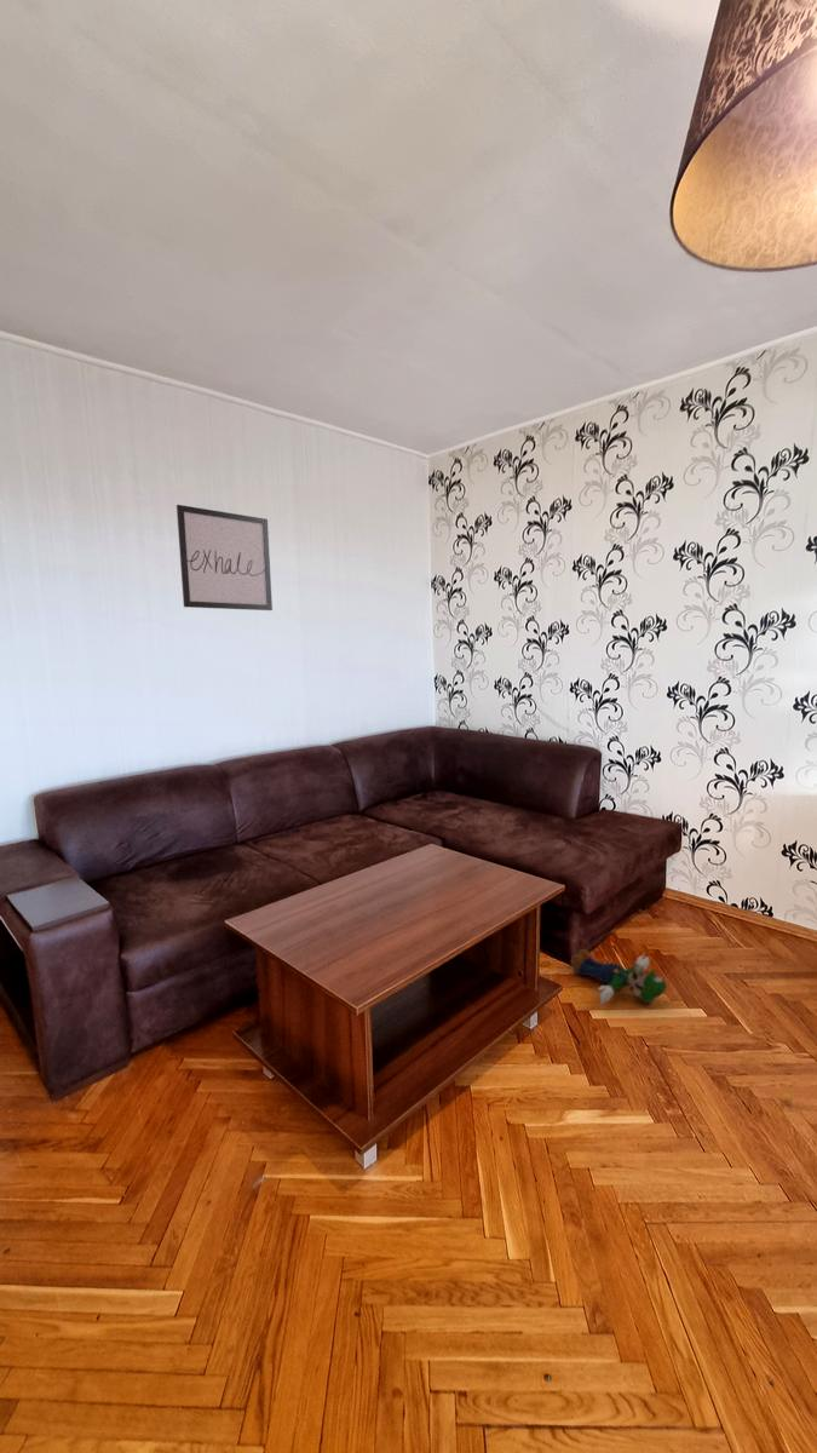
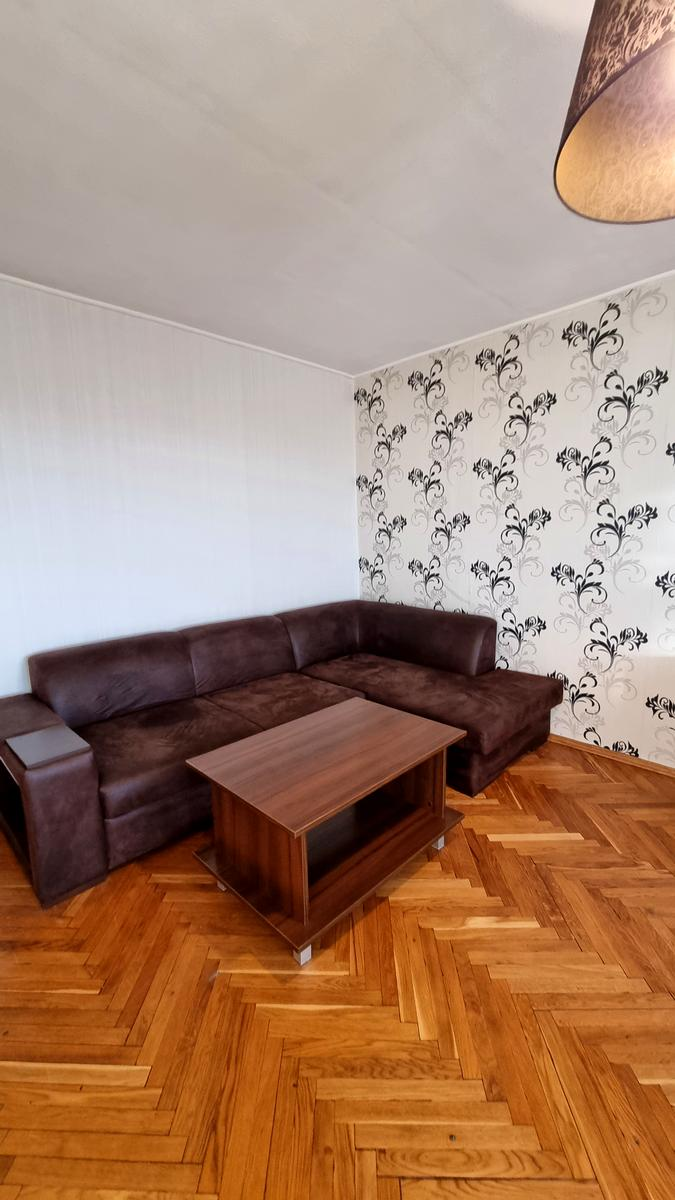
- wall art [176,504,274,611]
- plush toy [570,948,668,1005]
